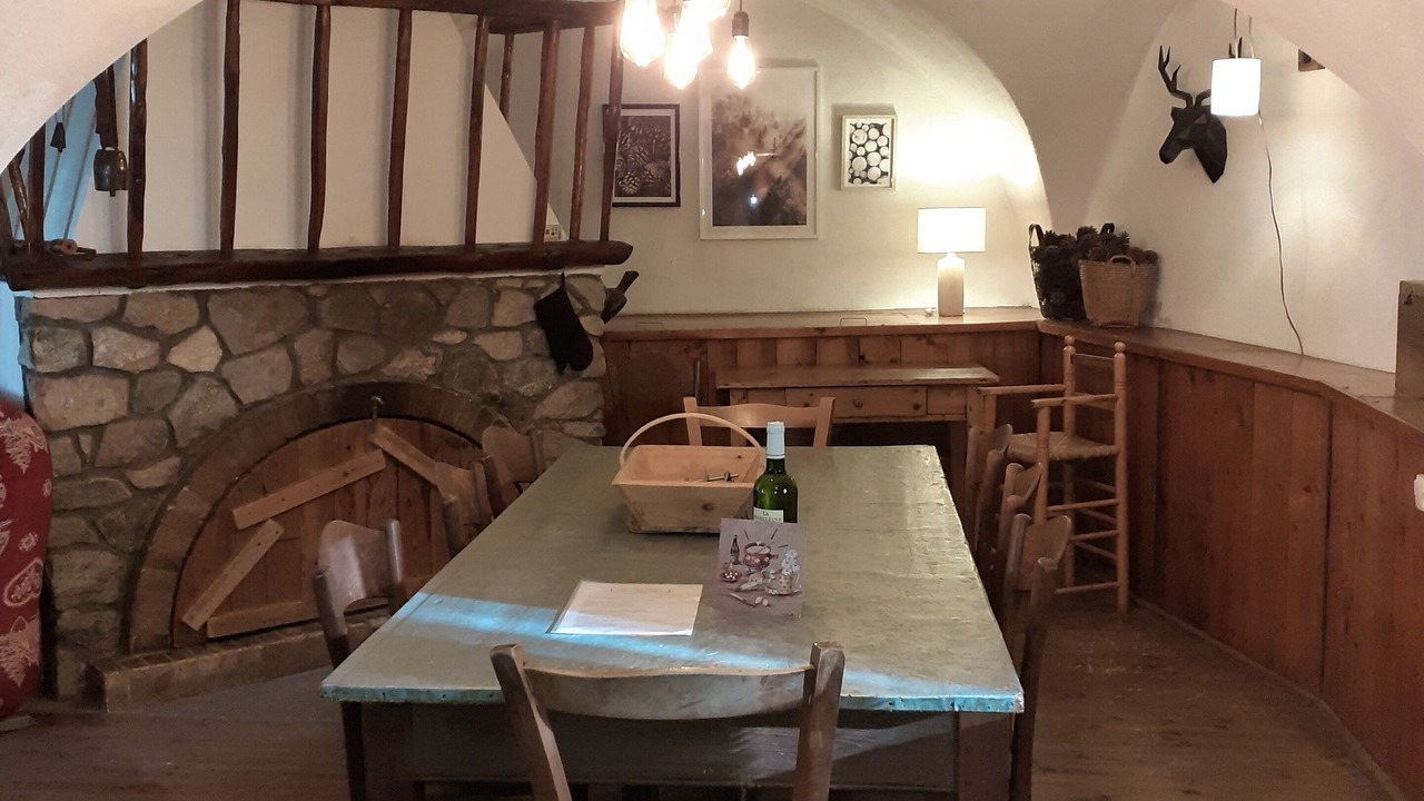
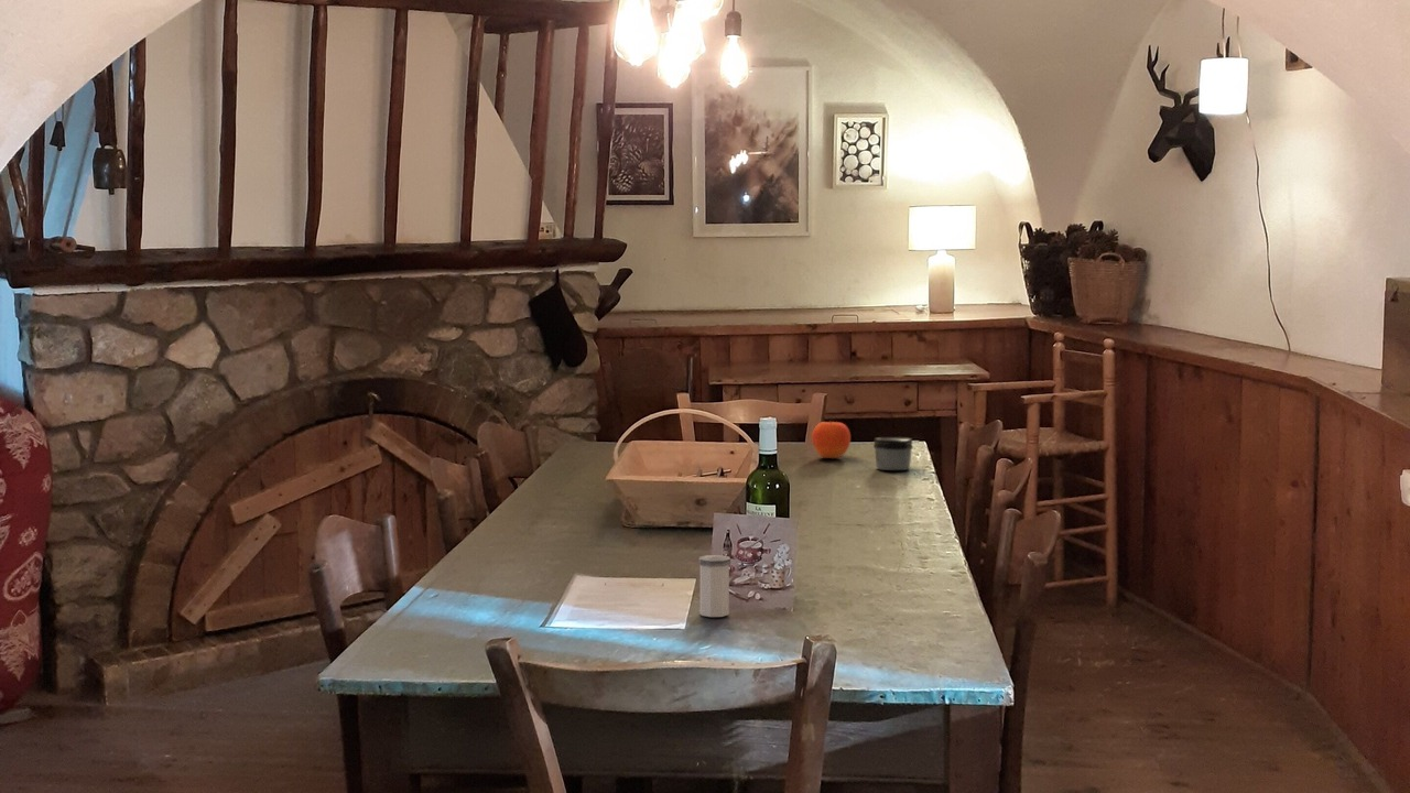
+ jar [872,436,914,471]
+ salt shaker [697,554,731,618]
+ fruit [811,420,852,459]
